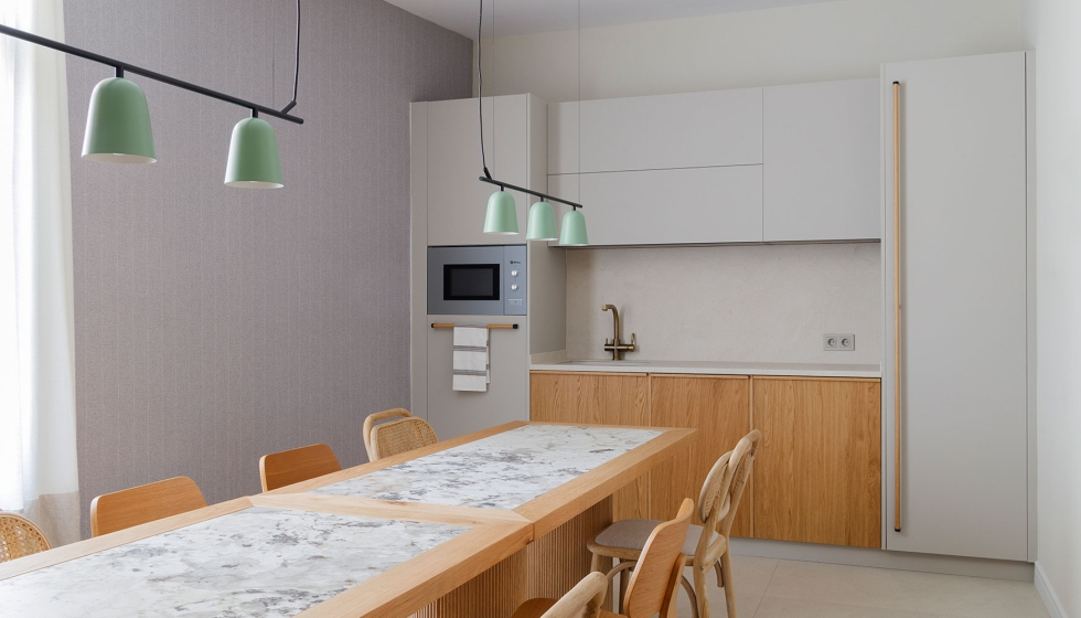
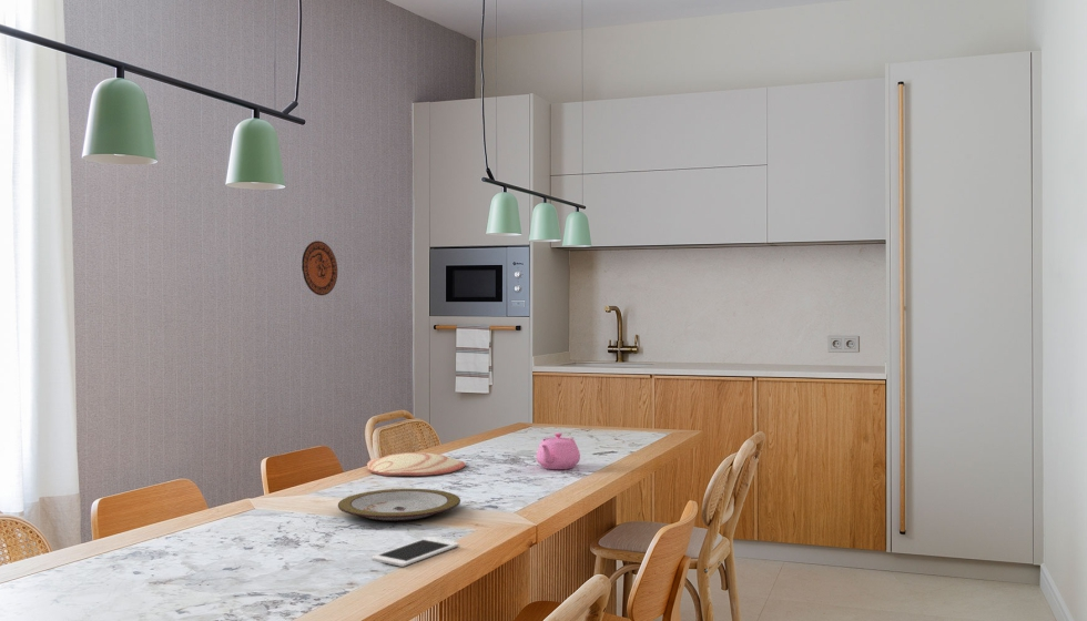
+ plate [337,488,461,522]
+ teapot [536,431,581,470]
+ decorative plate [301,240,338,296]
+ plate [366,451,466,477]
+ cell phone [370,537,460,568]
